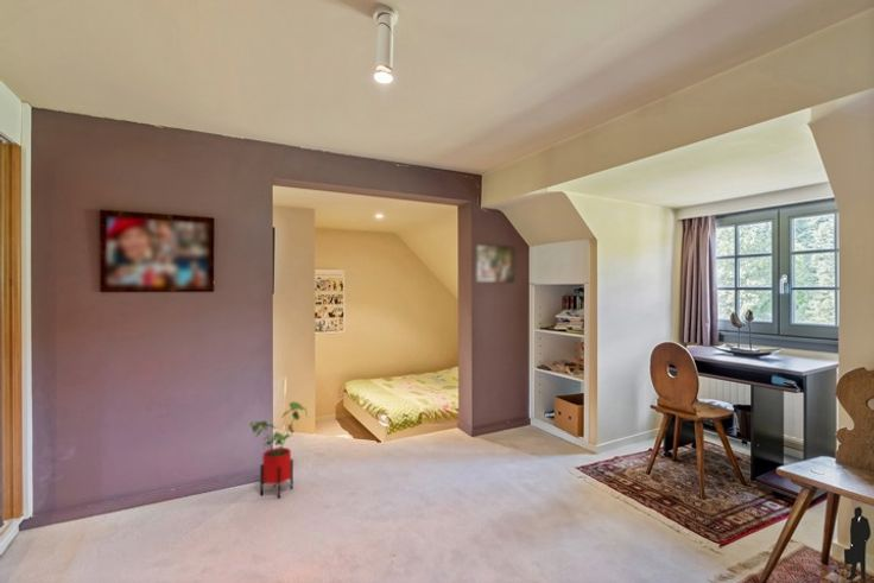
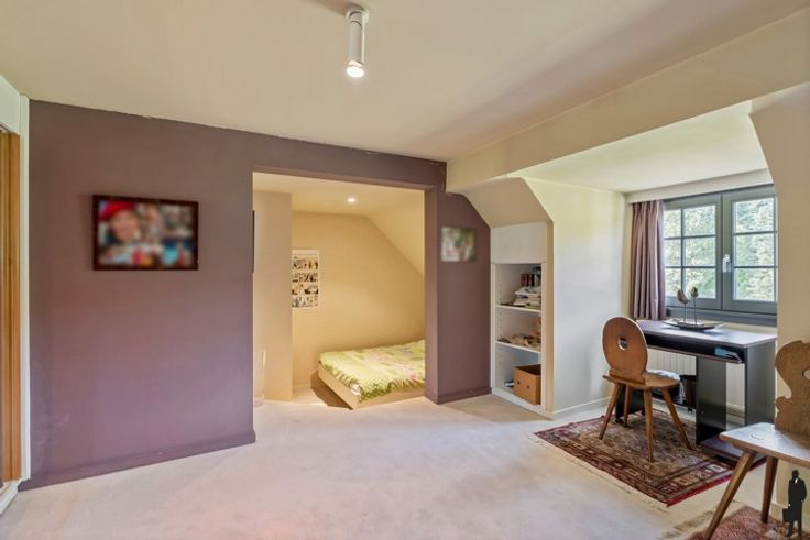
- house plant [248,400,309,500]
